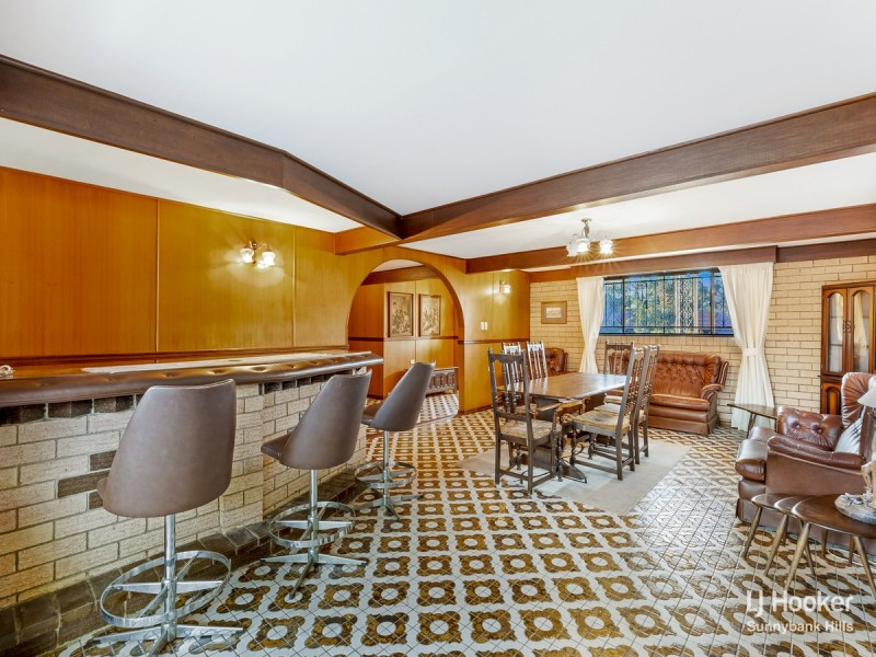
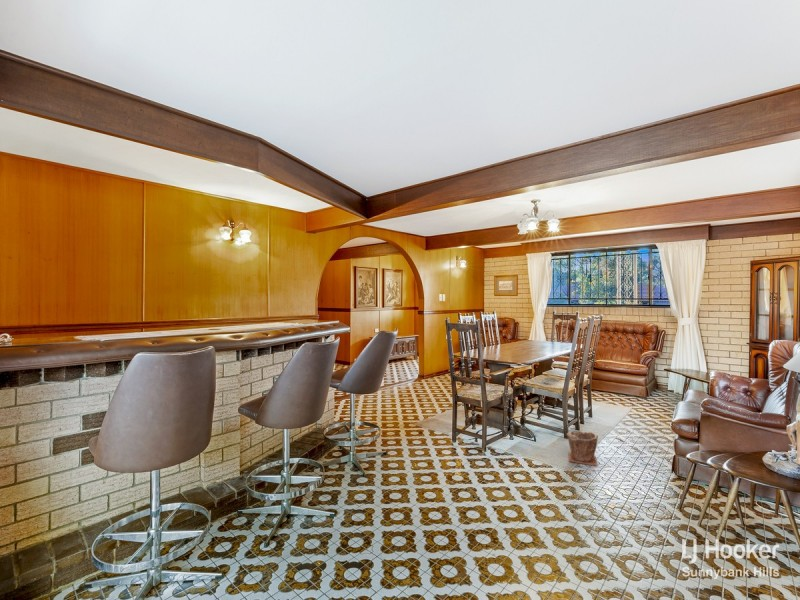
+ plant pot [566,430,599,467]
